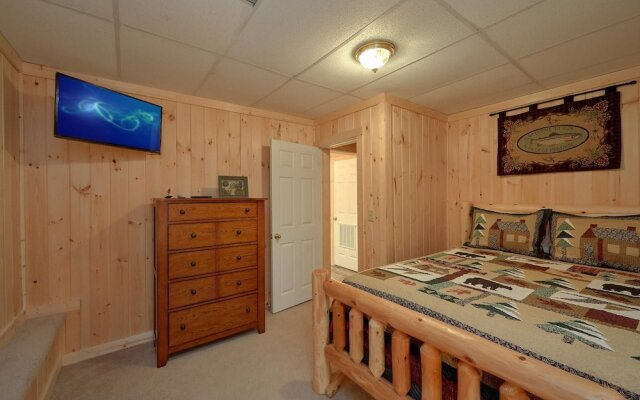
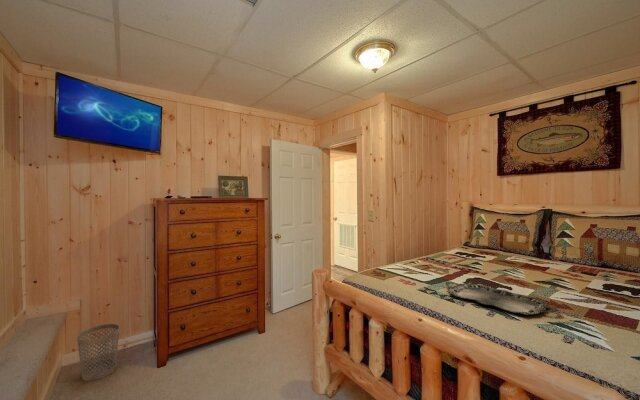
+ serving tray [444,281,560,316]
+ wastebasket [76,323,121,382]
